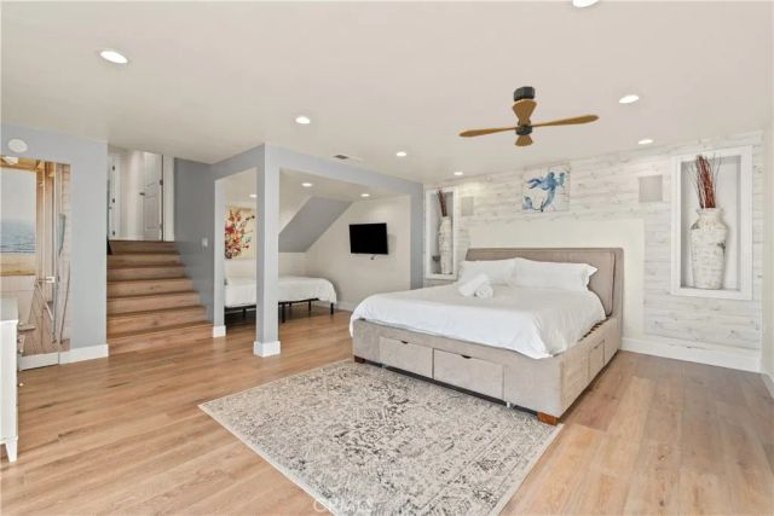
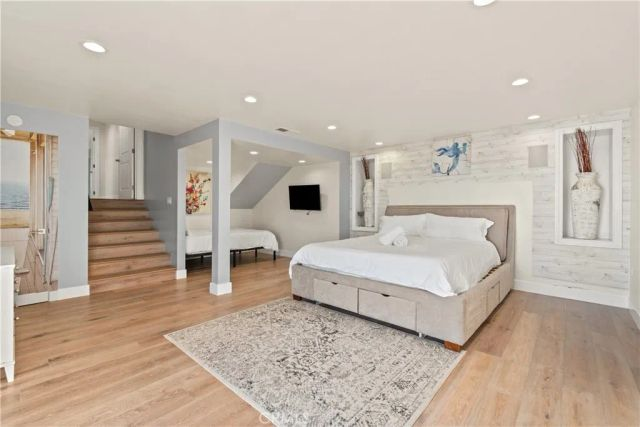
- ceiling fan [457,85,600,147]
